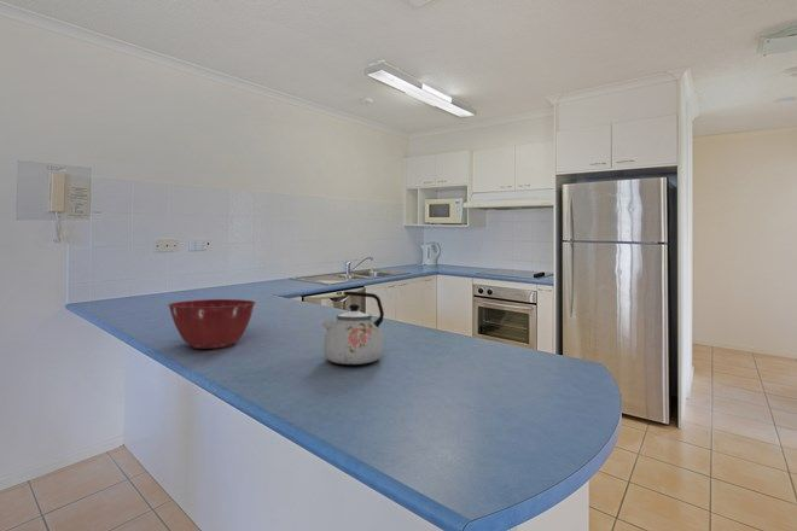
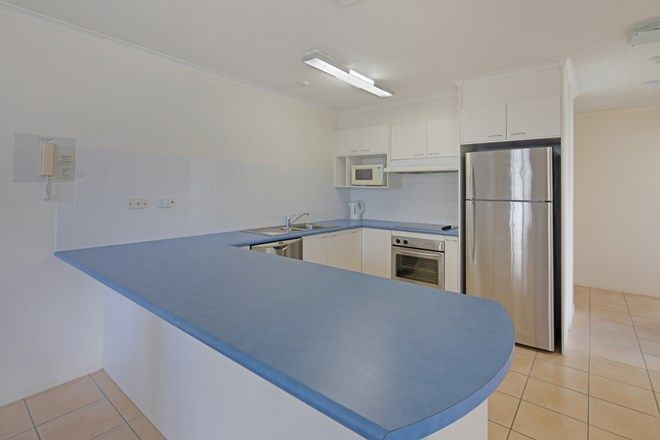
- kettle [321,290,385,366]
- mixing bowl [167,298,257,350]
